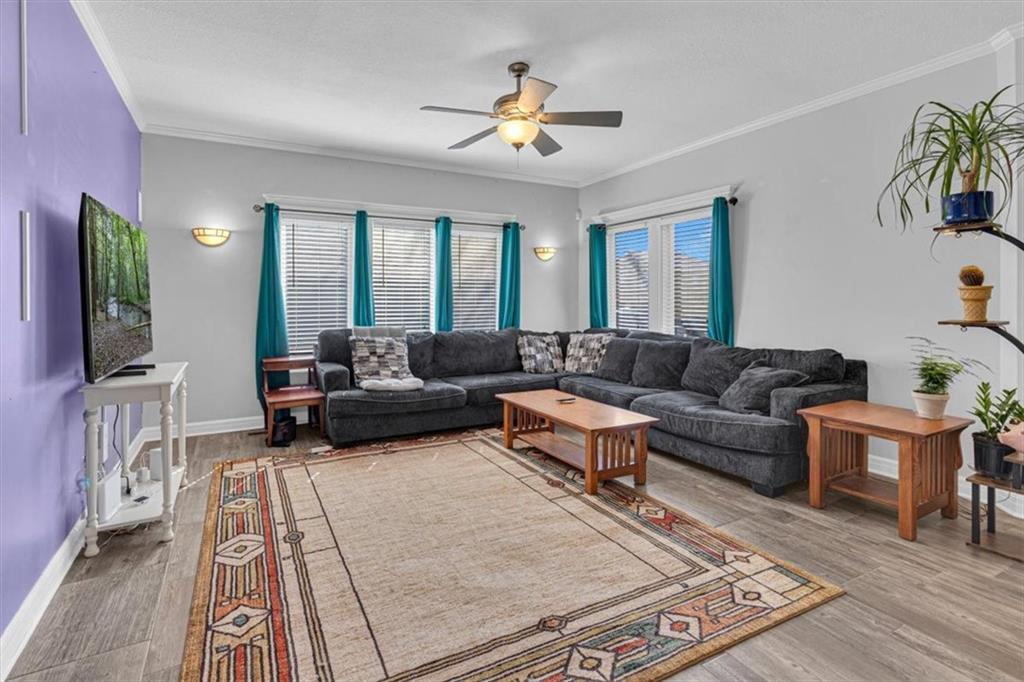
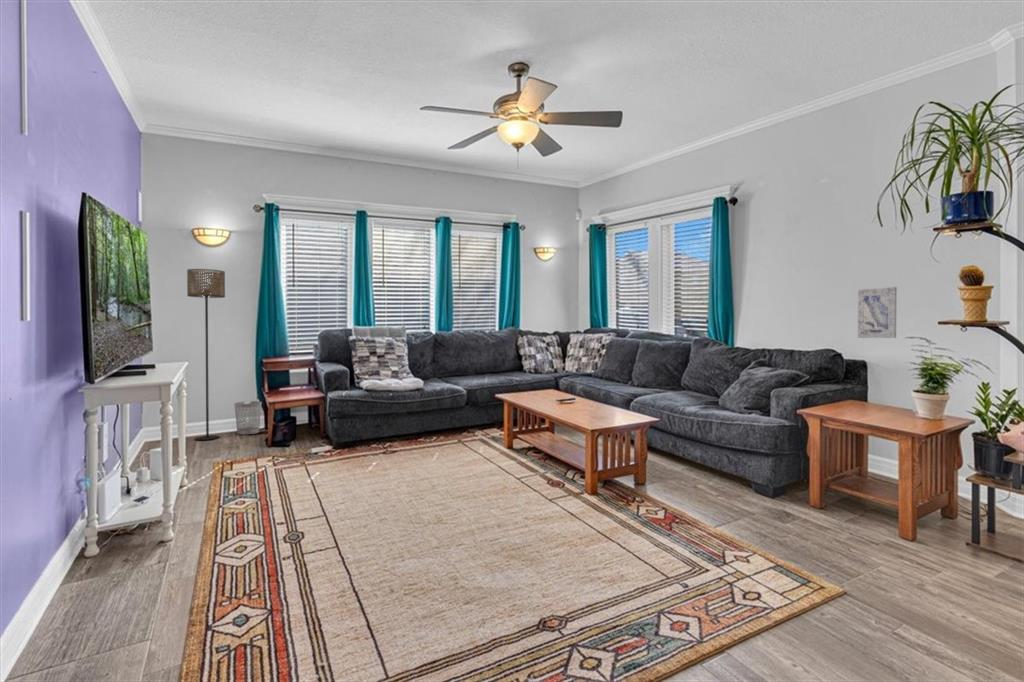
+ wastebasket [233,400,263,435]
+ floor lamp [186,268,226,441]
+ wall art [857,286,898,339]
